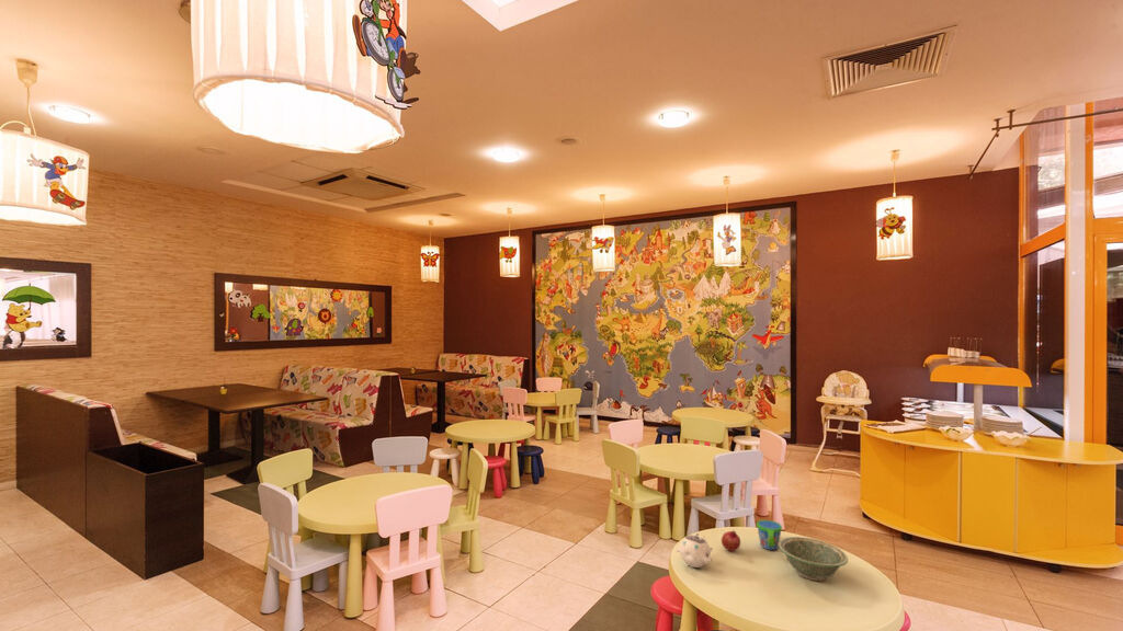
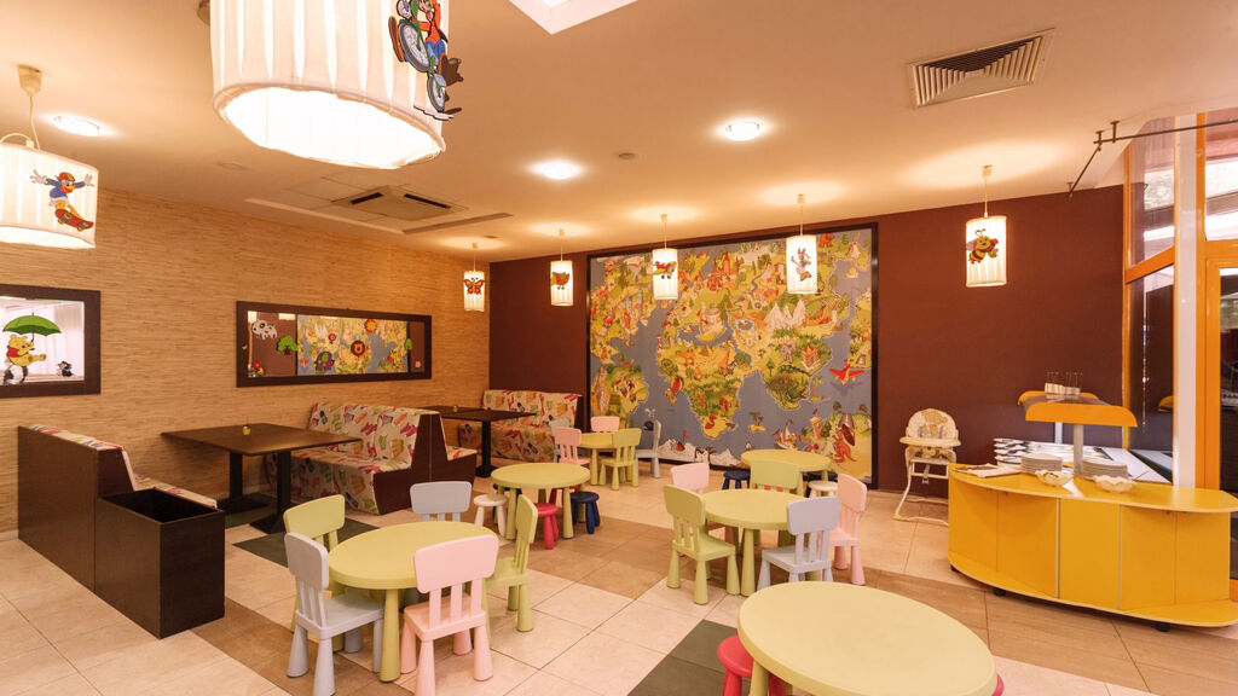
- toy ball [676,532,714,569]
- bowl [779,536,849,582]
- fruit [721,529,741,552]
- snack cup [756,519,783,551]
